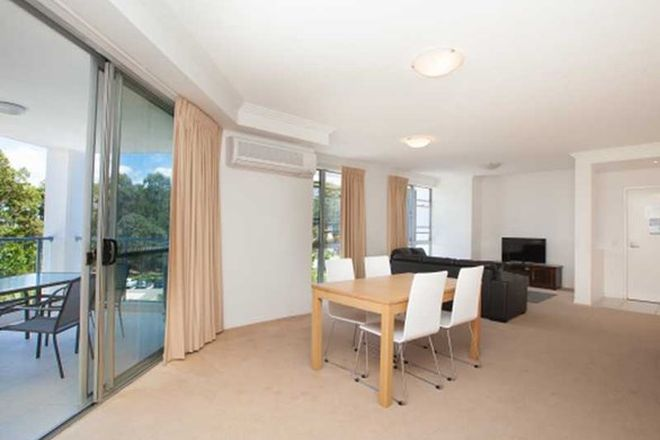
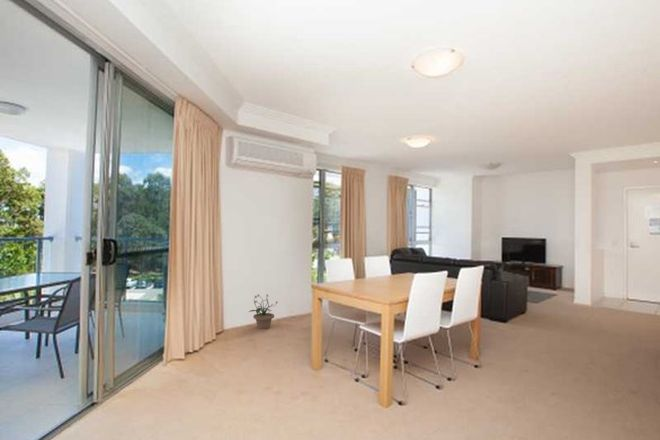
+ potted plant [248,293,279,330]
